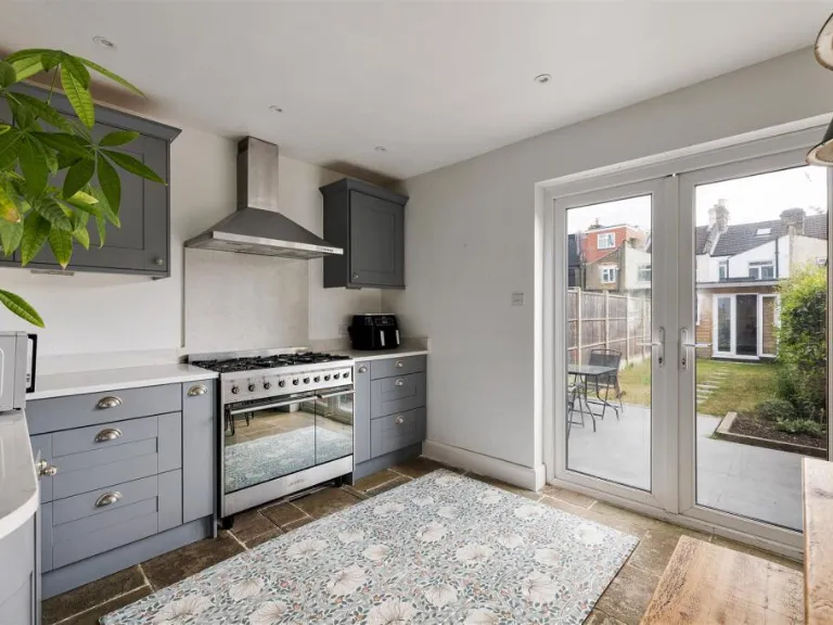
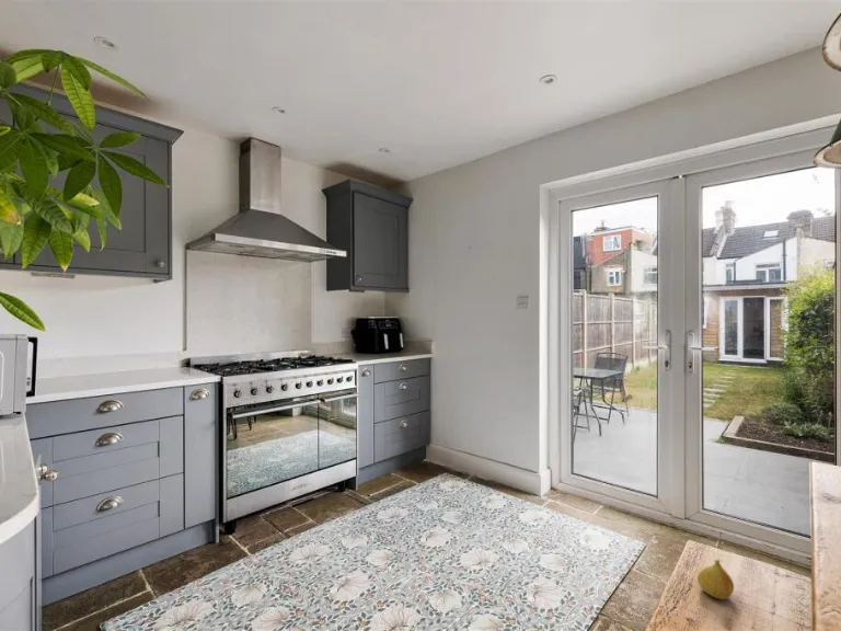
+ fruit [696,559,735,600]
